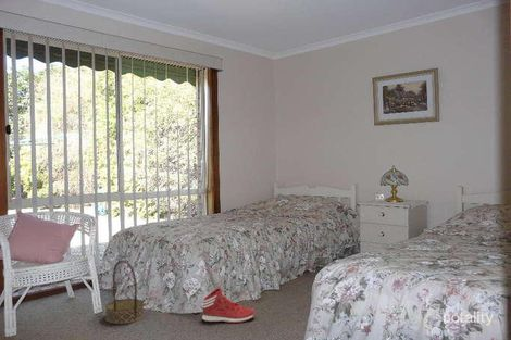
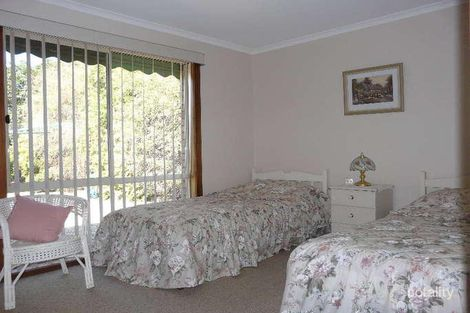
- basket [104,259,145,325]
- sneaker [201,287,256,324]
